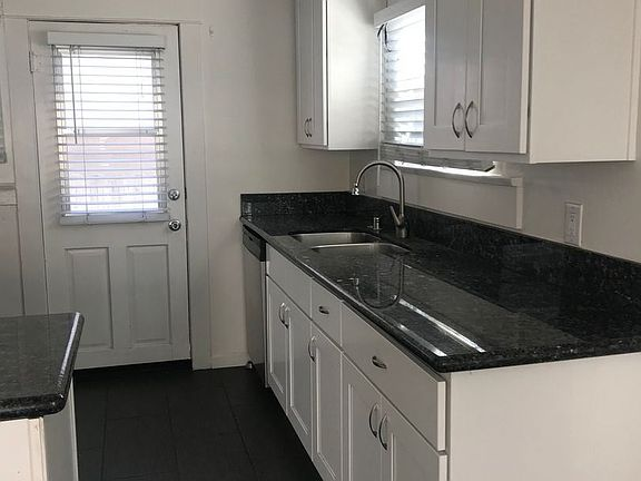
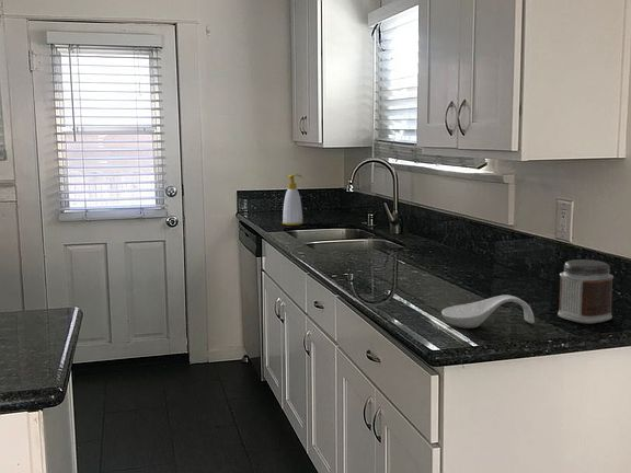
+ jar [557,258,615,324]
+ soap bottle [282,173,305,227]
+ spoon rest [440,293,536,330]
